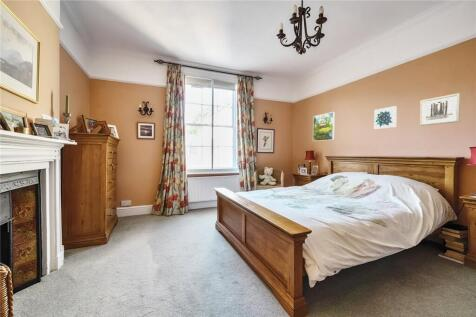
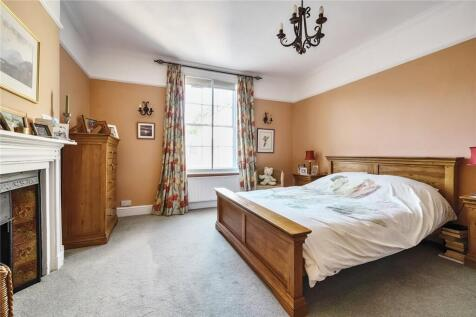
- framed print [312,111,335,142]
- wall art [373,105,398,130]
- wall art [419,92,461,127]
